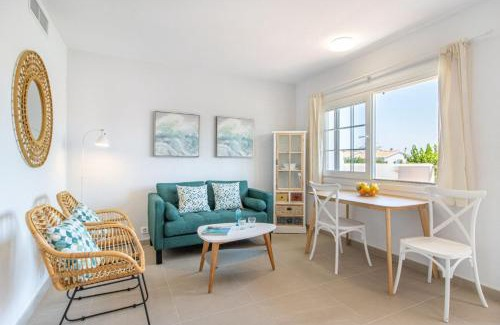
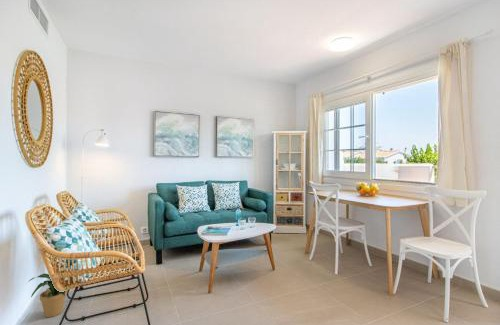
+ potted plant [26,272,68,318]
